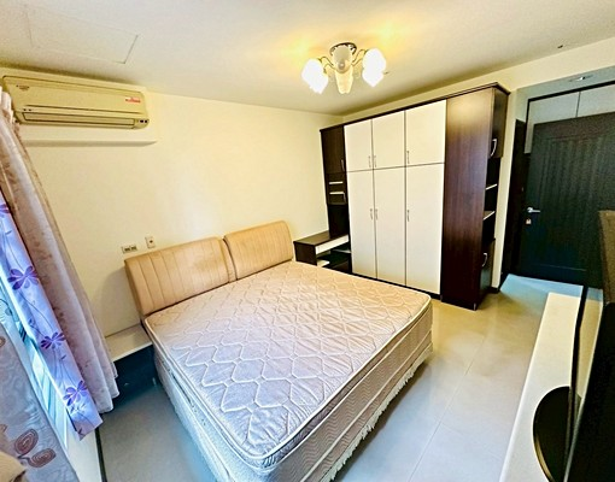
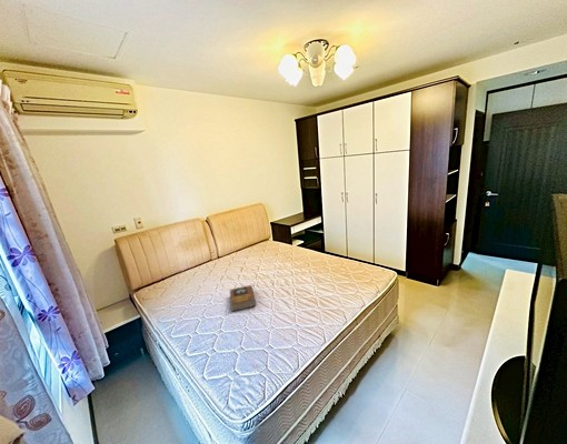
+ book [229,284,257,313]
